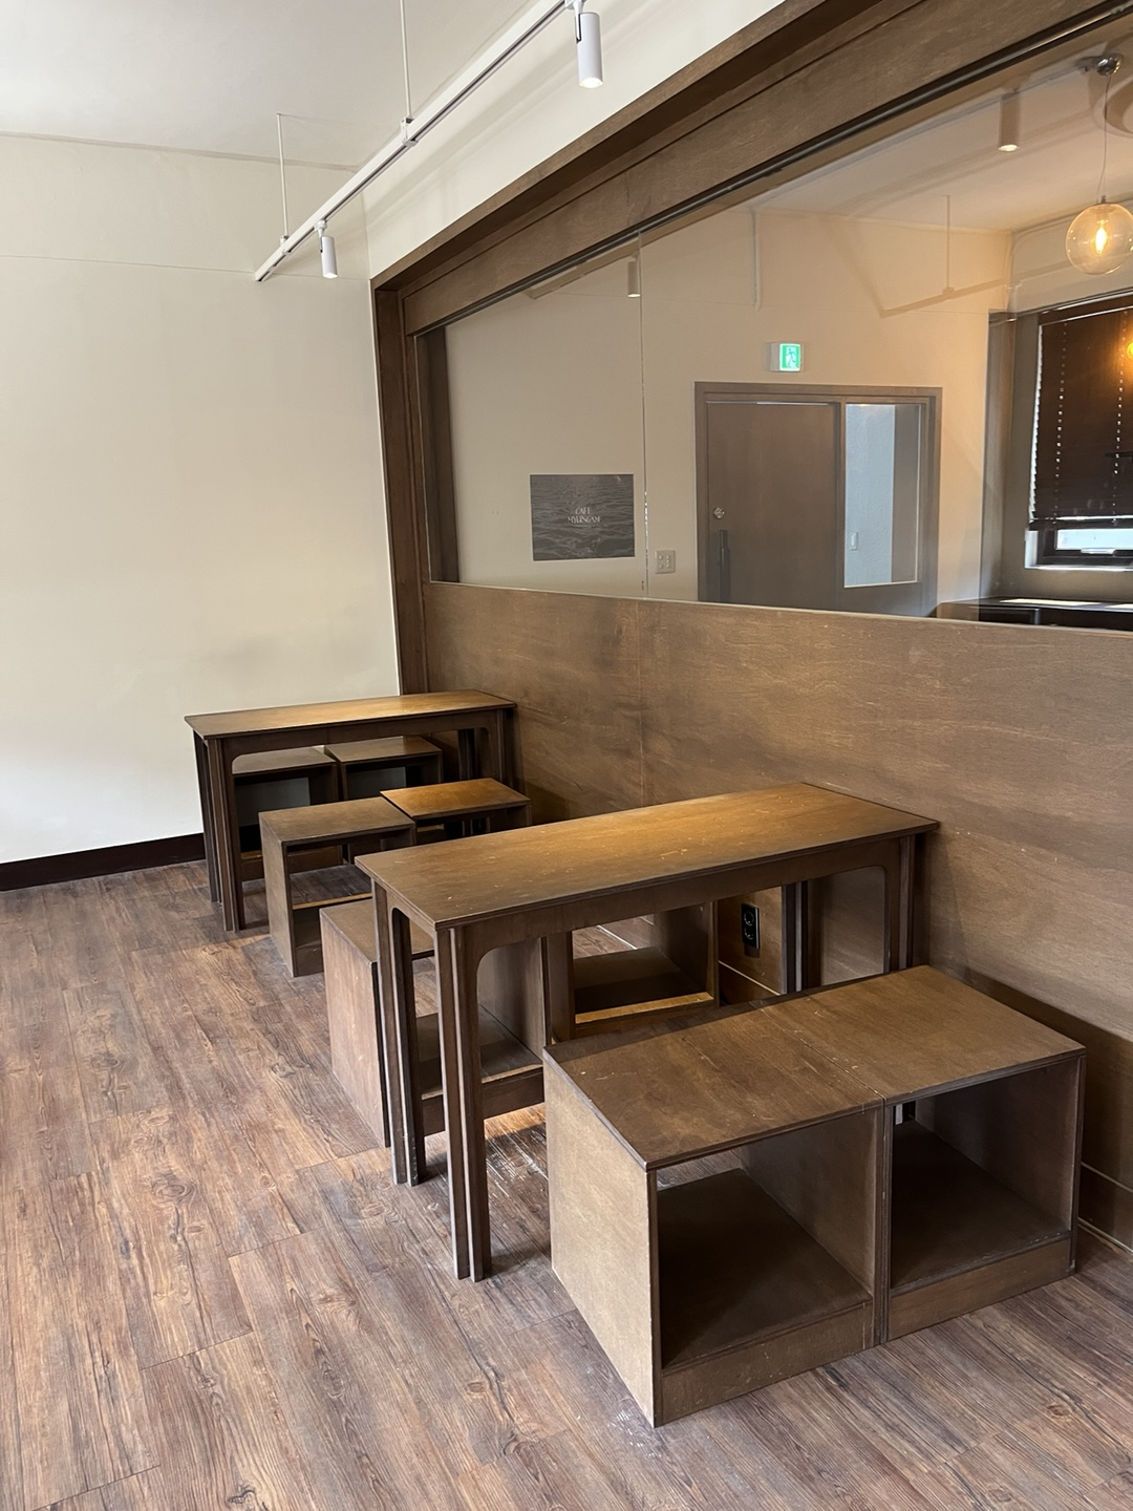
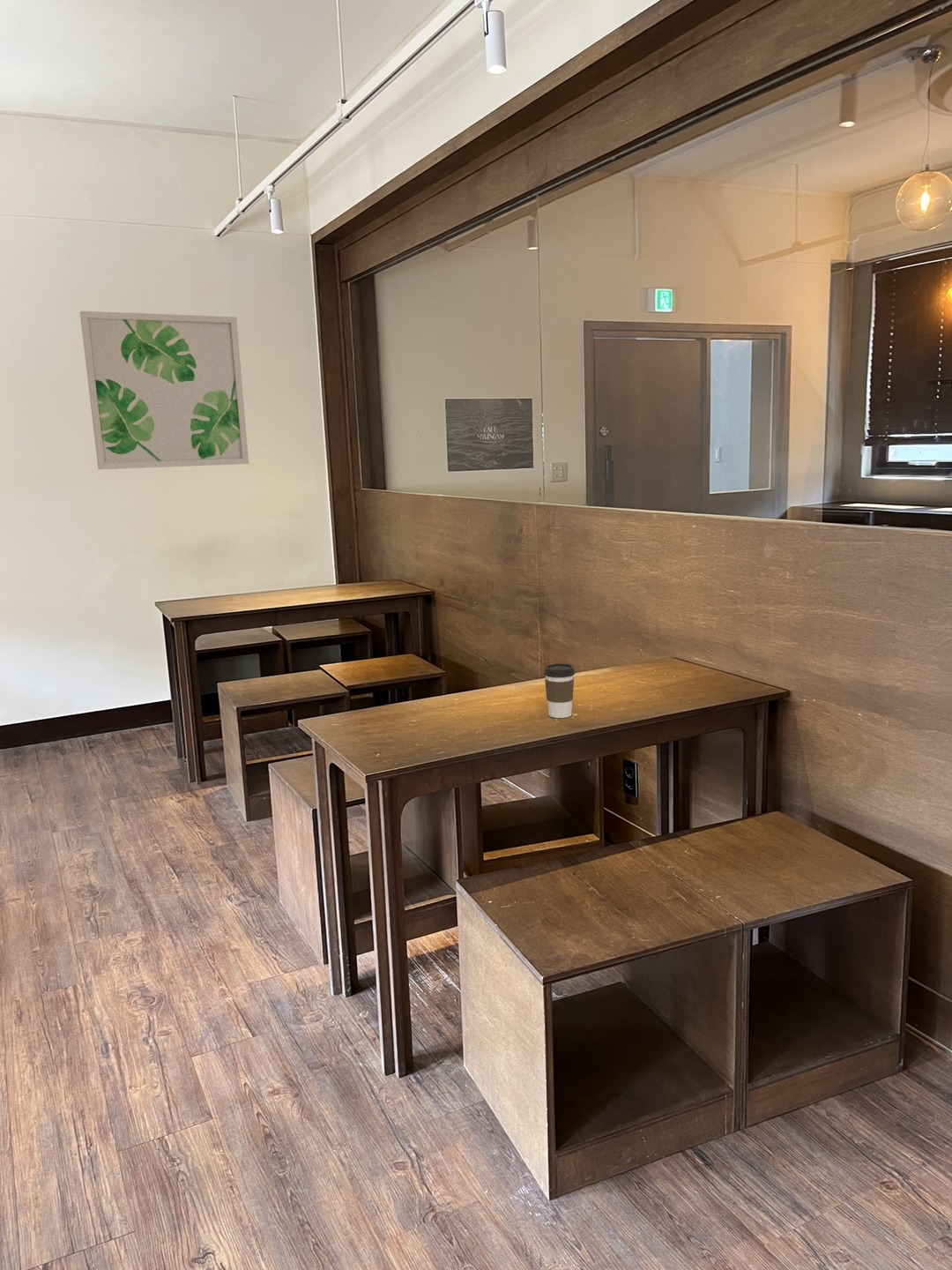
+ coffee cup [543,662,576,719]
+ wall art [79,310,249,470]
